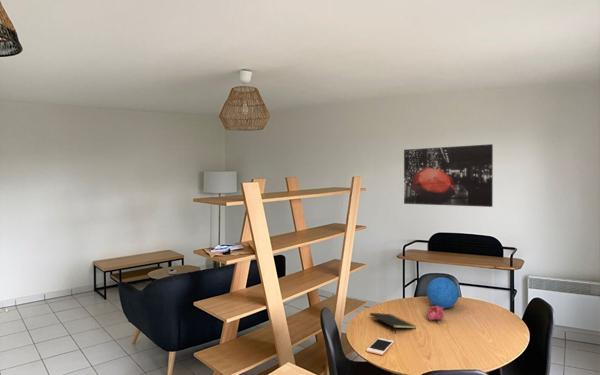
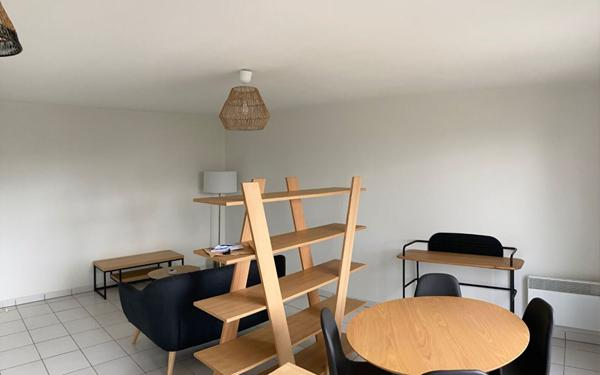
- decorative ball [426,276,460,310]
- notepad [369,312,417,334]
- flower [426,305,445,324]
- wall art [403,143,494,208]
- cell phone [365,337,395,356]
